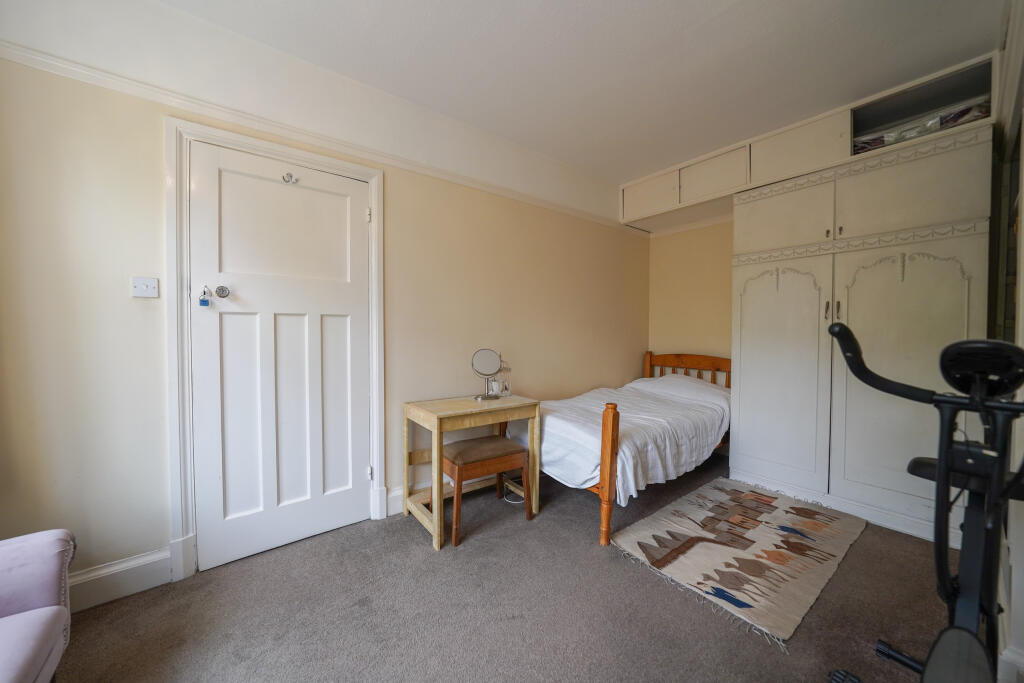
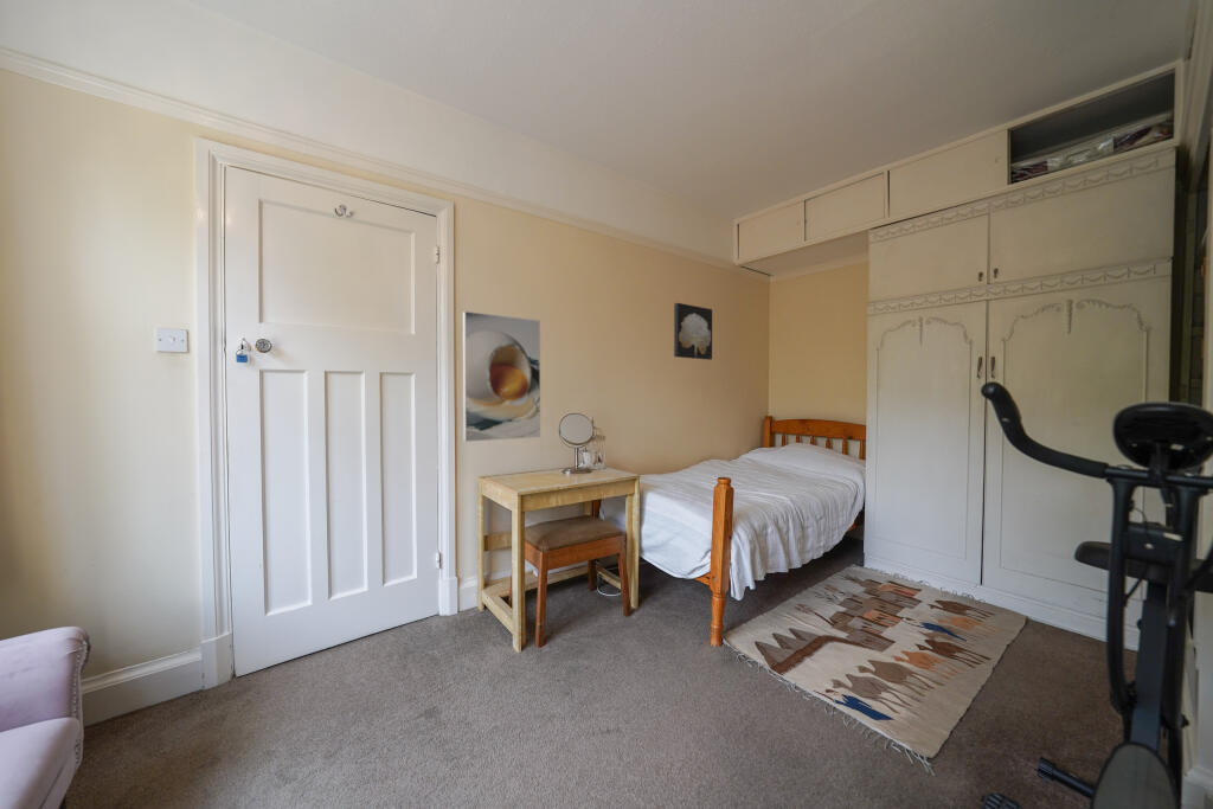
+ wall art [673,302,713,361]
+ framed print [462,310,541,443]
